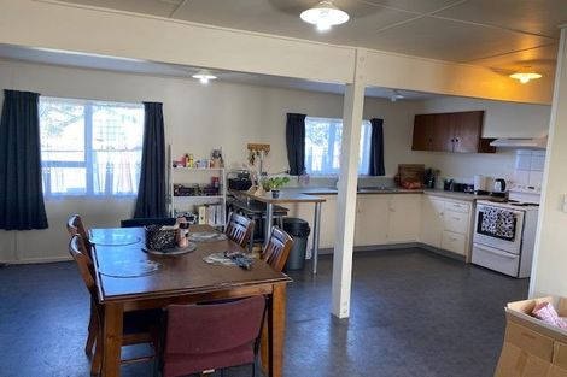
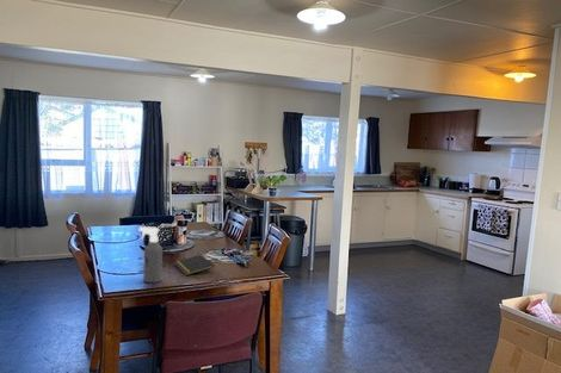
+ spray bottle [138,225,164,284]
+ notepad [174,254,216,276]
